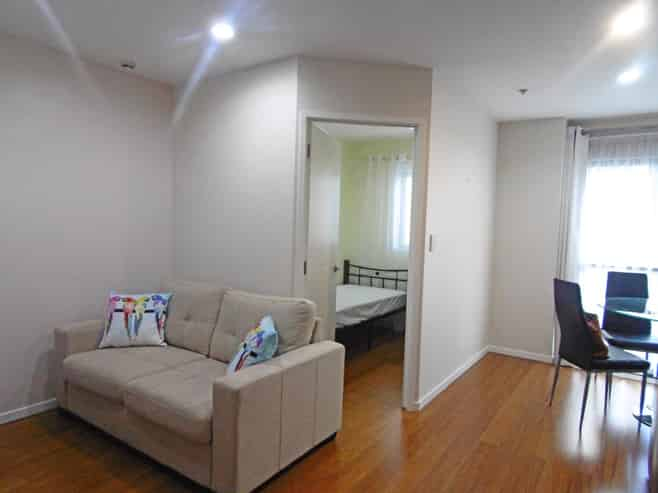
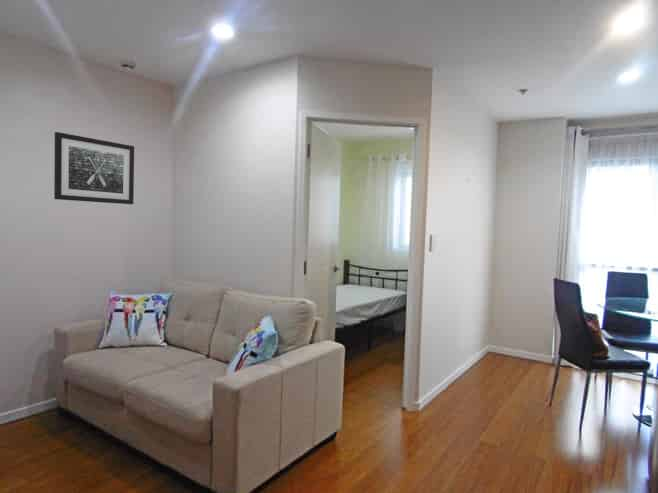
+ wall art [53,131,135,205]
